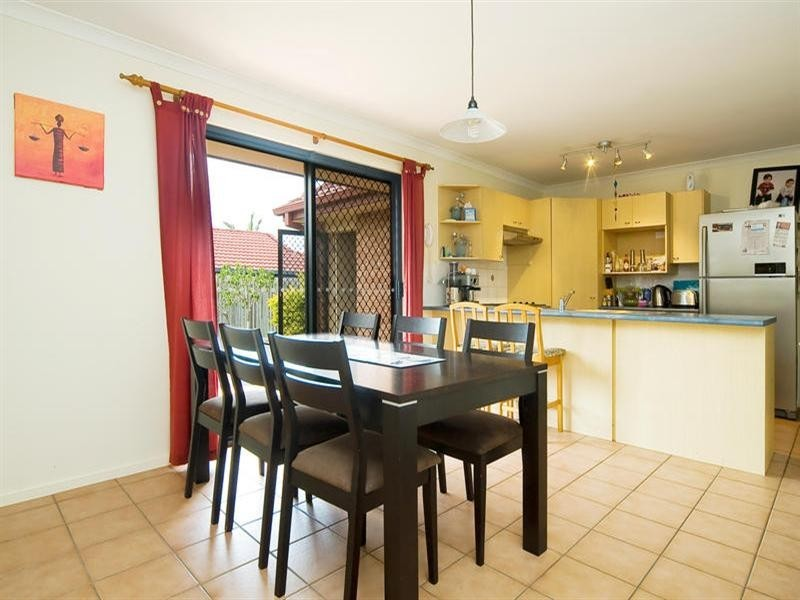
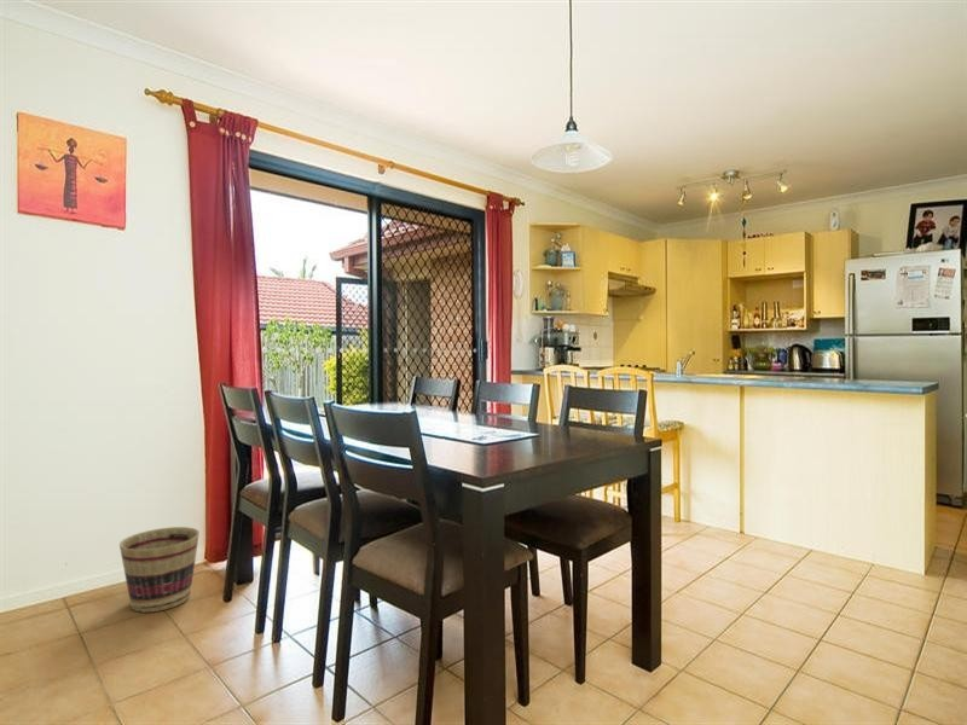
+ basket [118,526,201,614]
